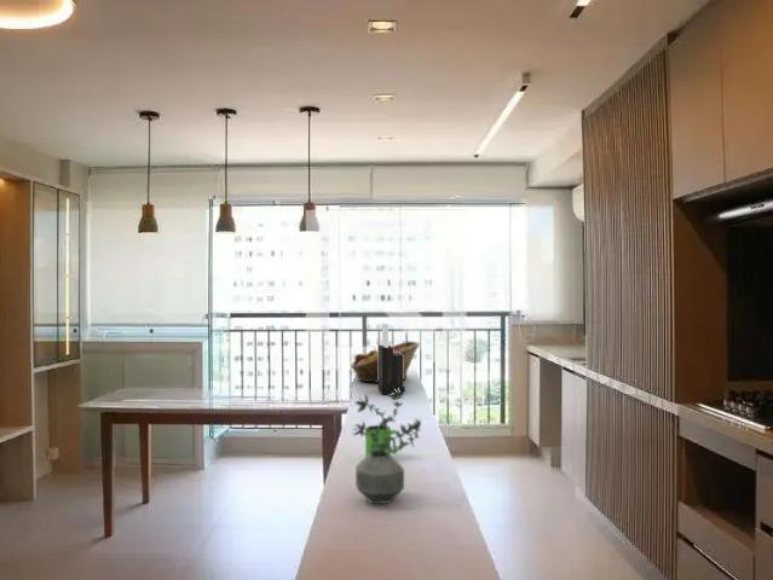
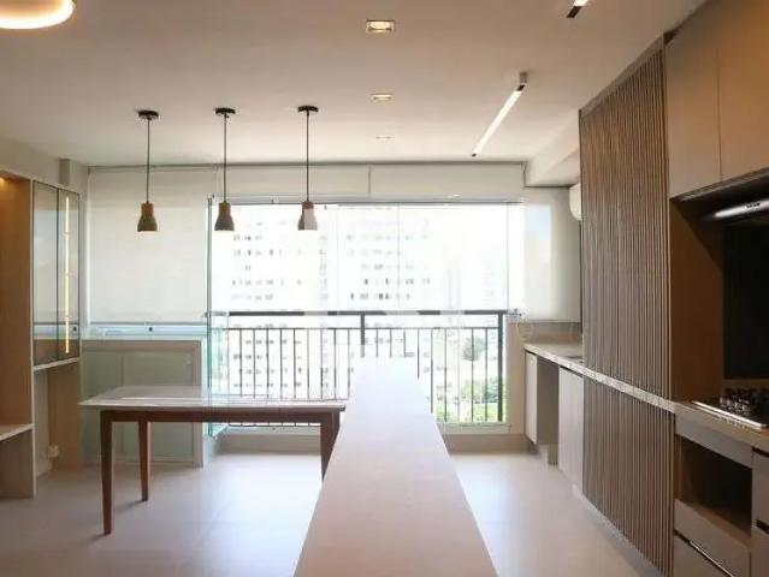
- mug [364,424,403,457]
- potted plant [351,388,422,505]
- fruit basket [350,340,421,383]
- knife block [377,321,406,395]
